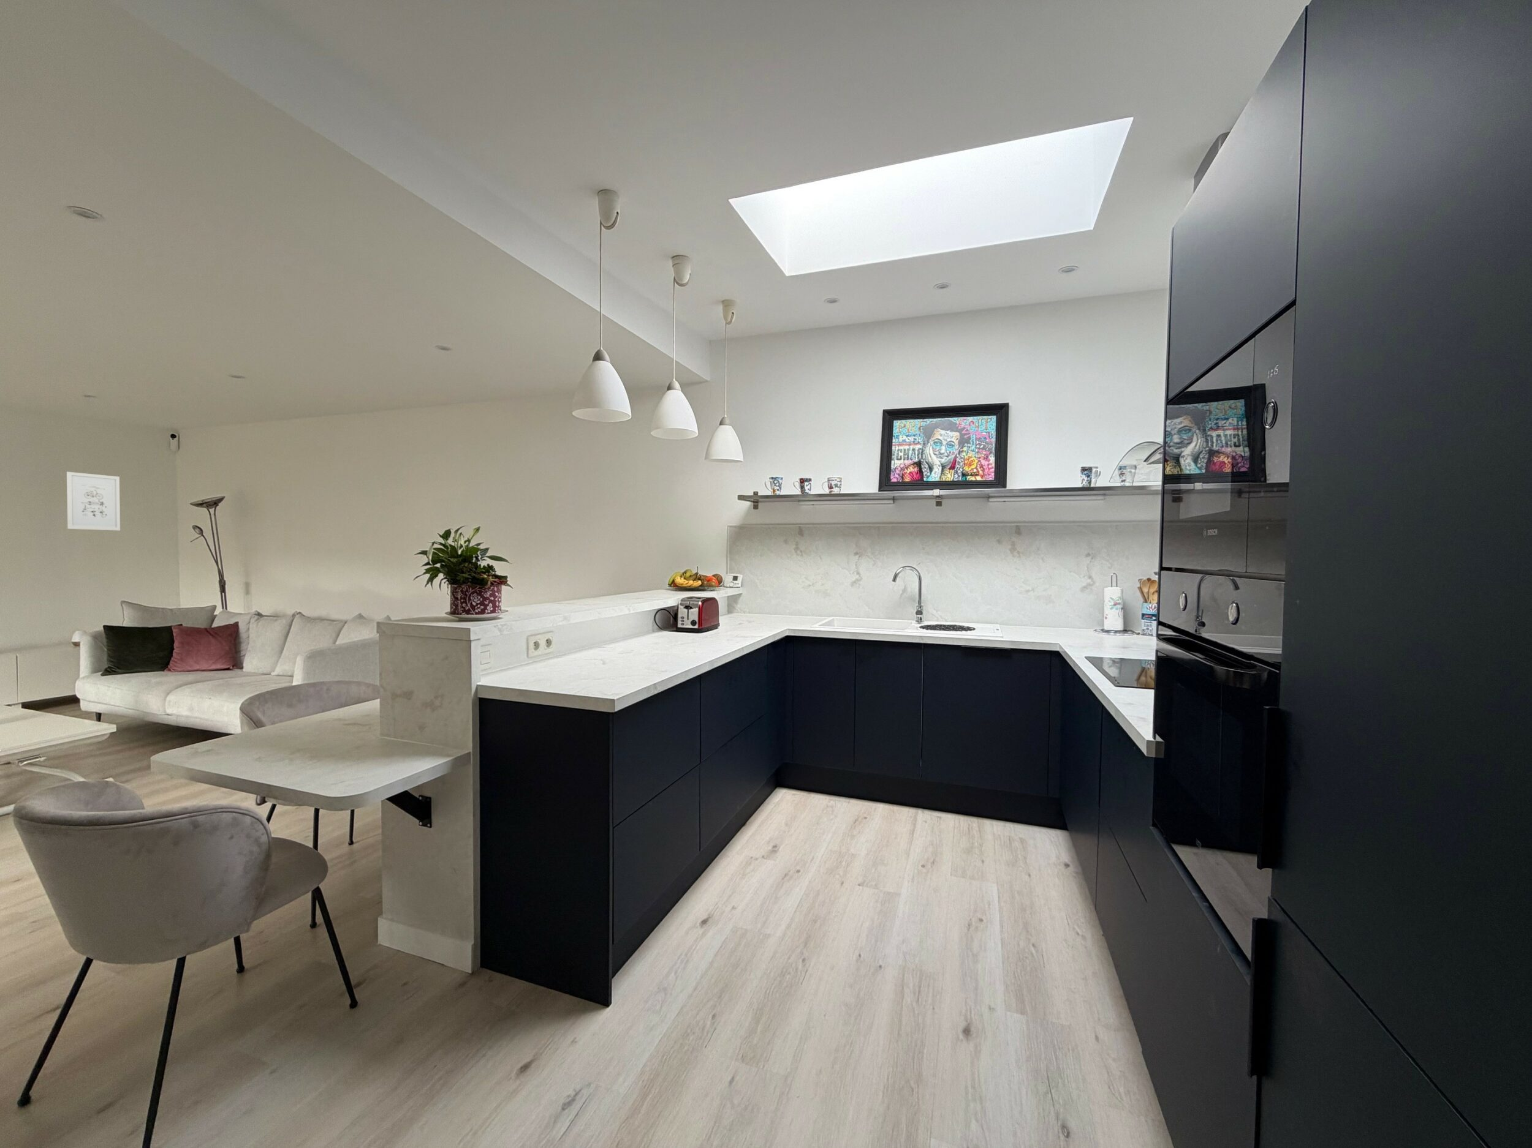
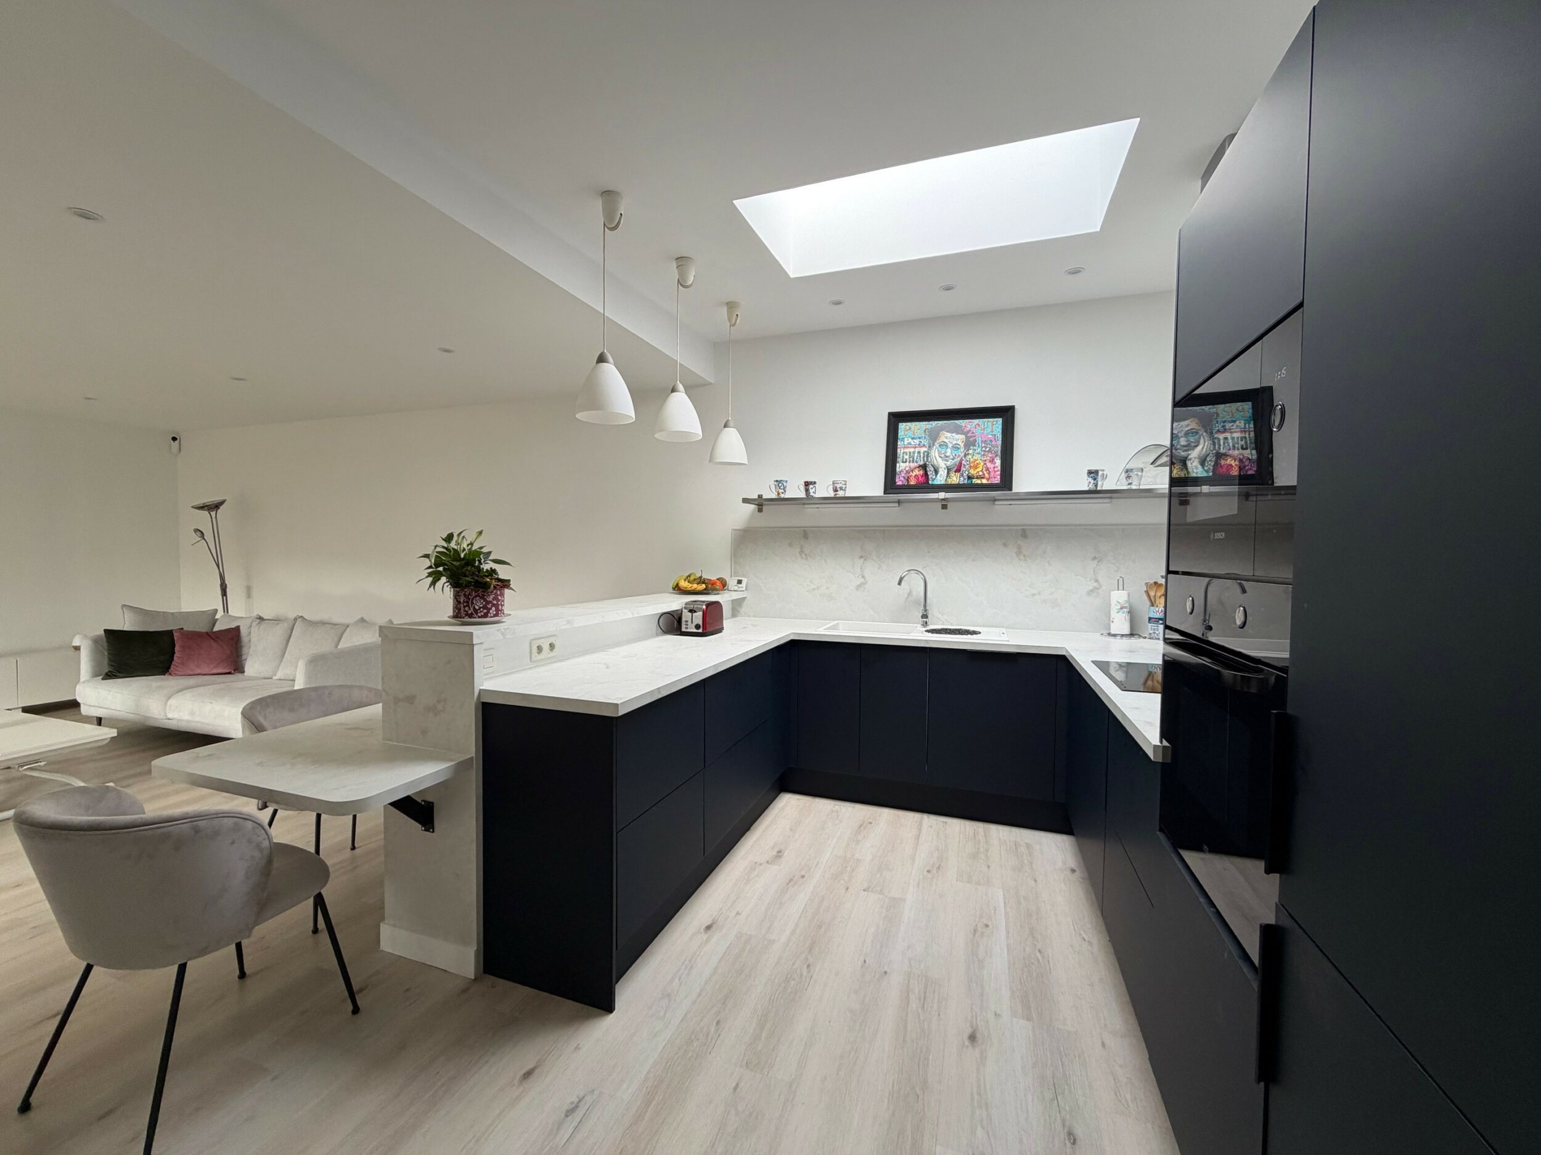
- wall art [66,470,121,532]
